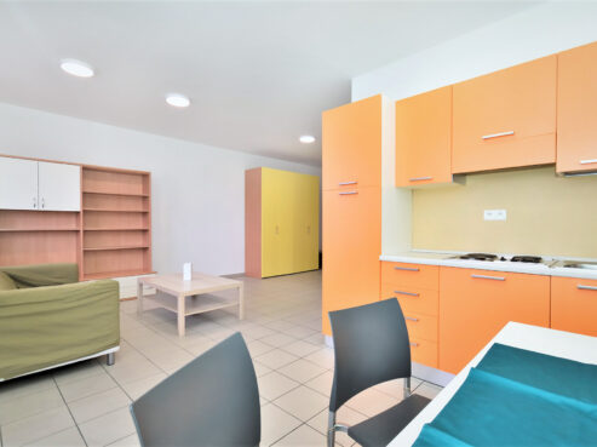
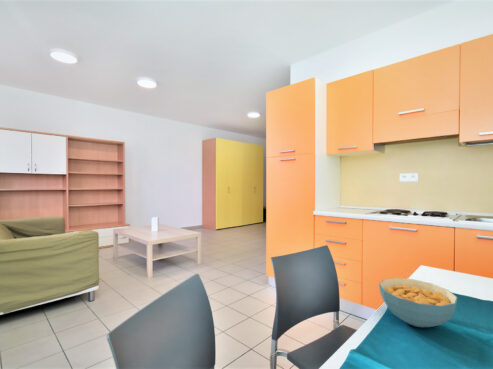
+ cereal bowl [378,277,459,328]
